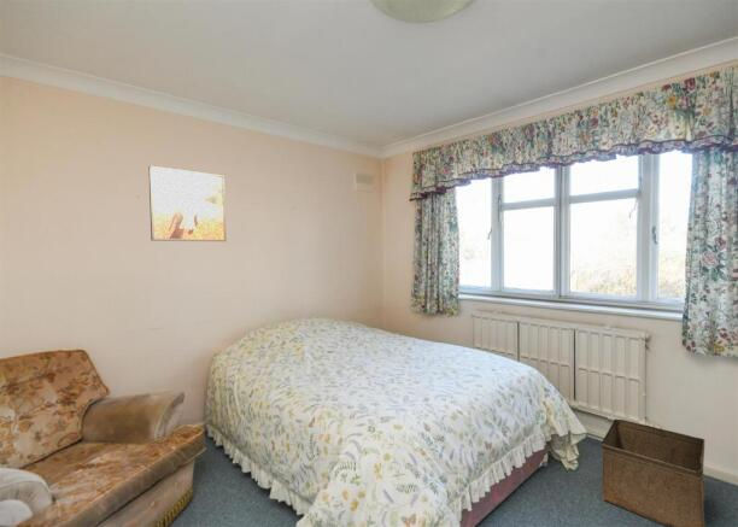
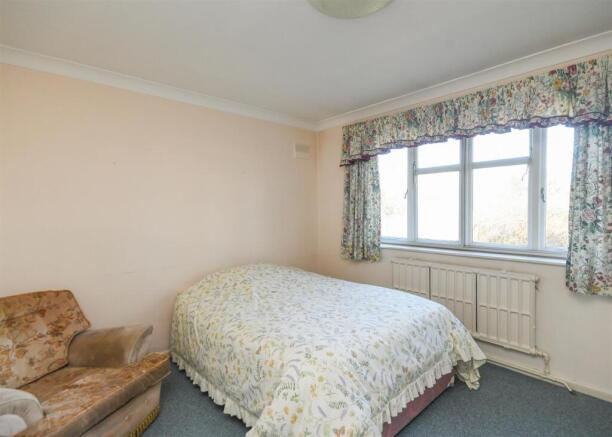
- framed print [147,164,227,242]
- storage bin [599,418,707,527]
